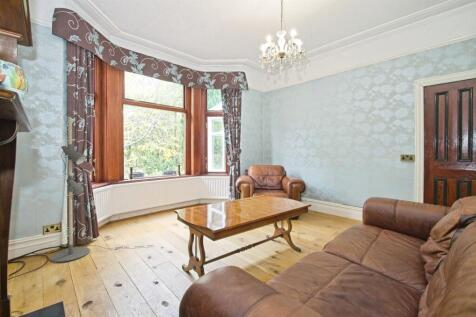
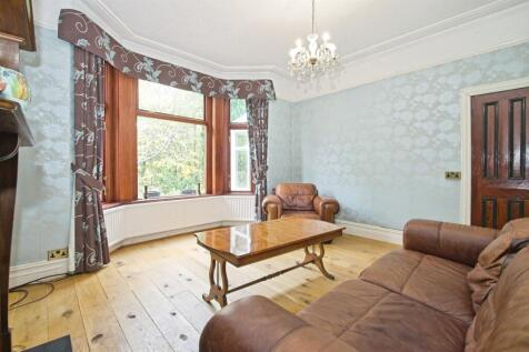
- floor lamp [49,116,153,263]
